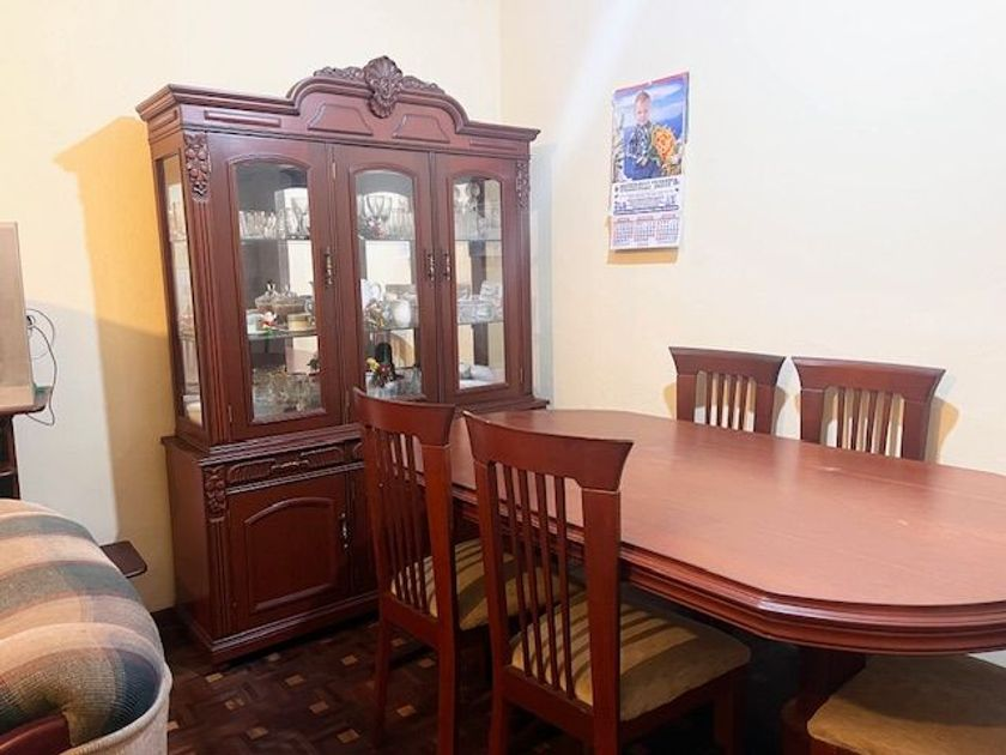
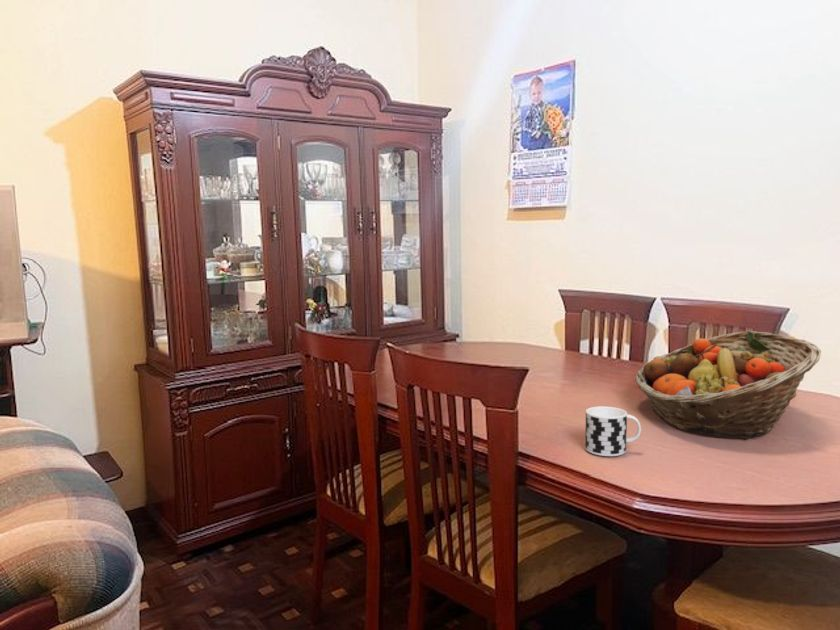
+ cup [584,406,642,457]
+ fruit basket [634,330,822,440]
